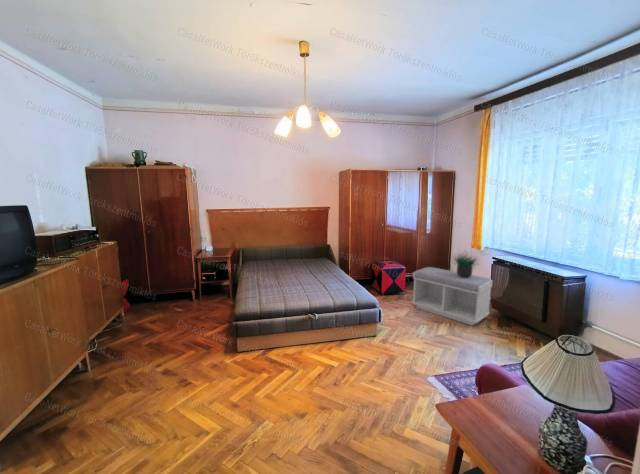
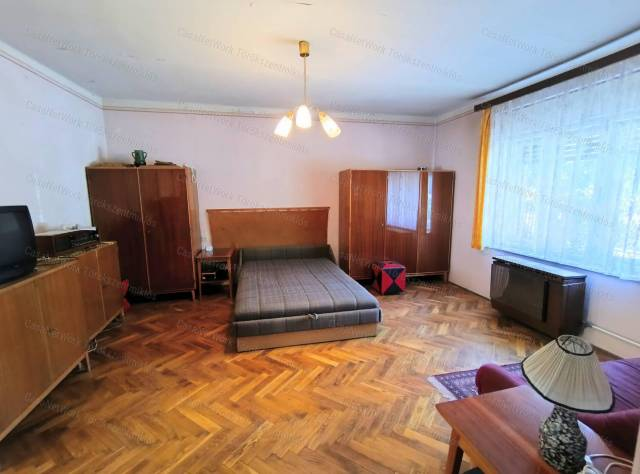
- potted plant [451,245,480,278]
- bench [411,266,494,327]
